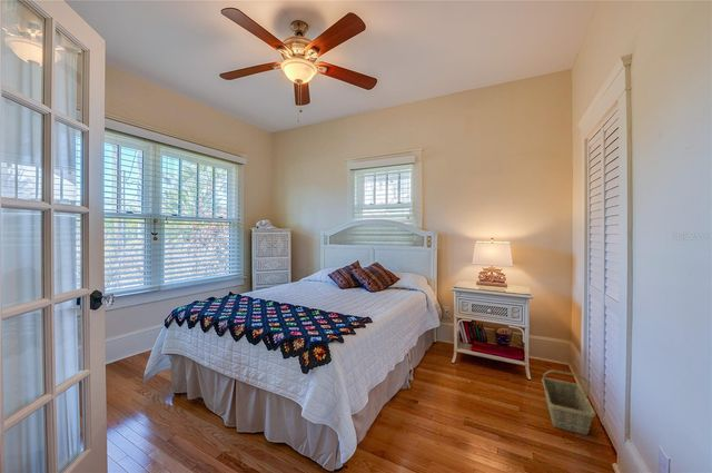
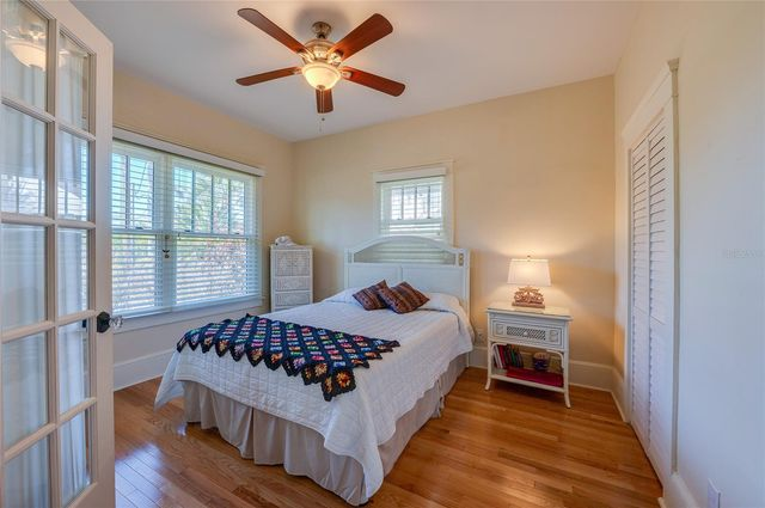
- basket [541,369,596,436]
